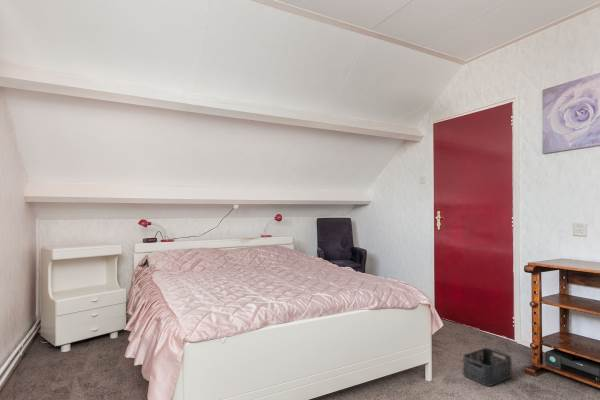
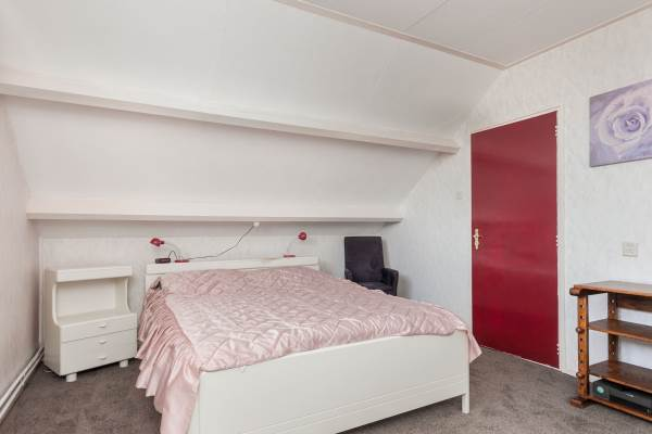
- storage bin [463,347,513,387]
